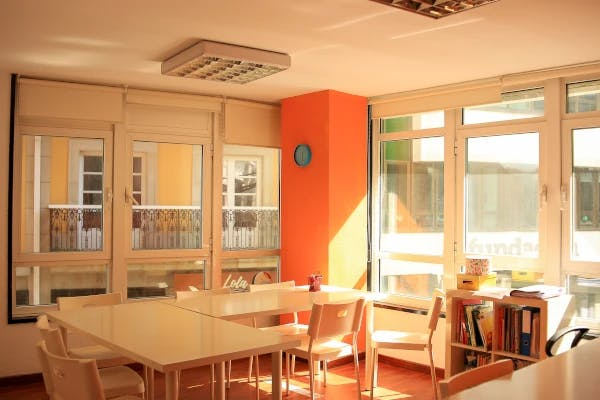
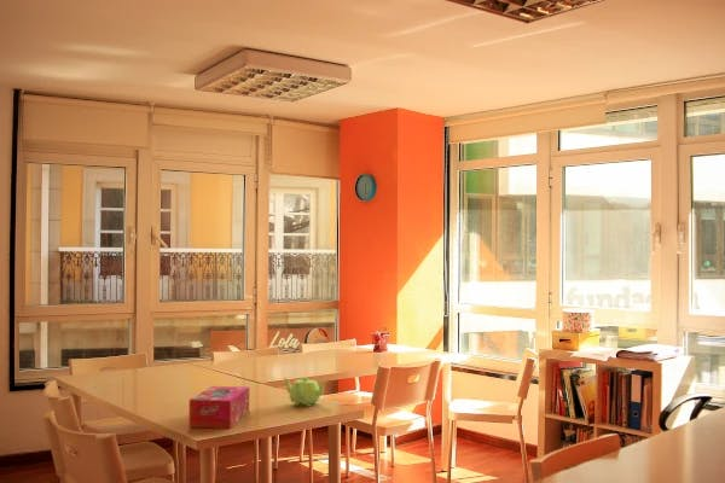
+ tissue box [187,385,250,430]
+ teapot [283,376,327,408]
